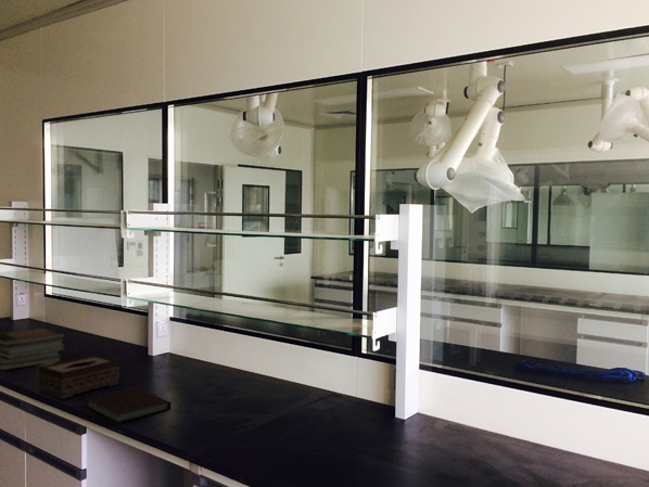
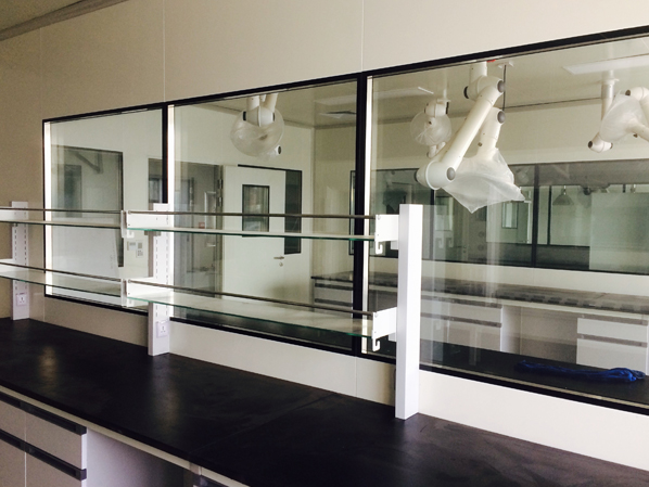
- notebook [84,386,173,425]
- tissue box [37,354,120,400]
- book stack [0,326,67,372]
